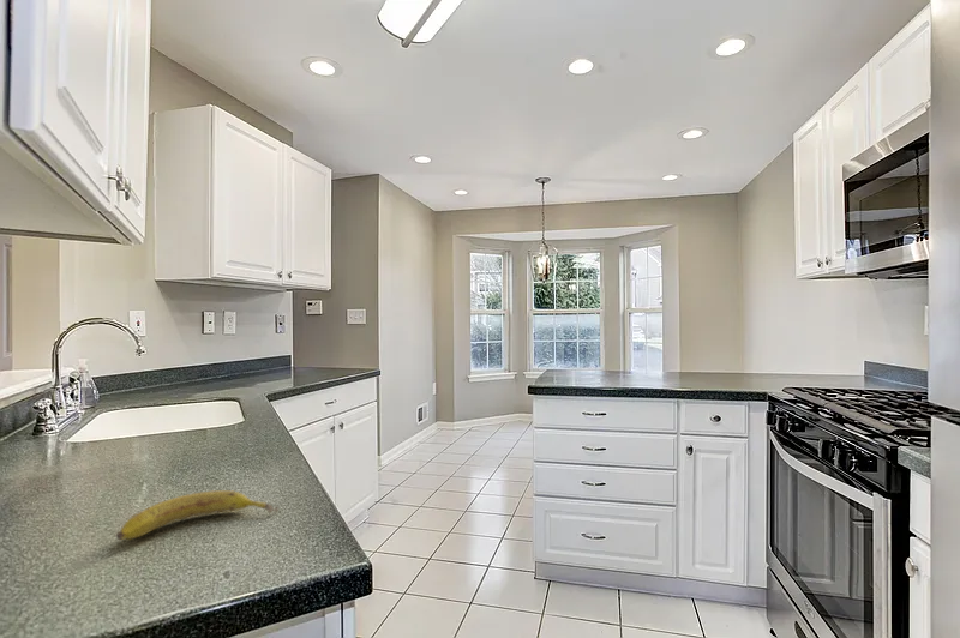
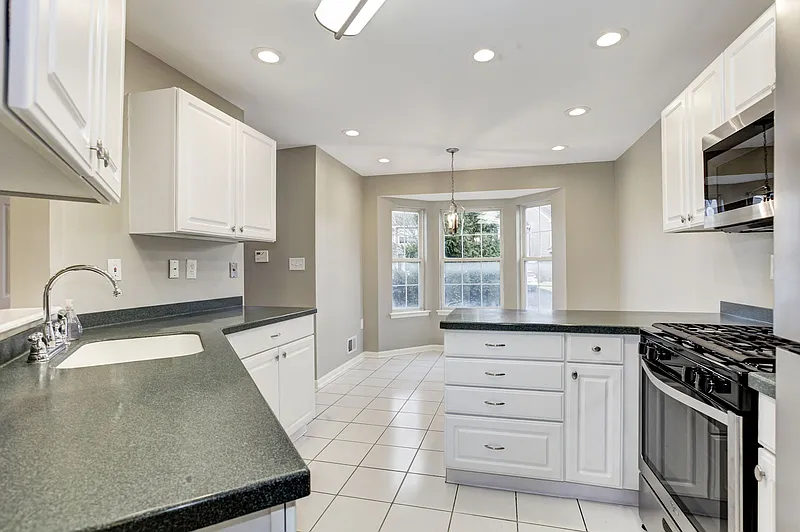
- fruit [115,489,280,541]
